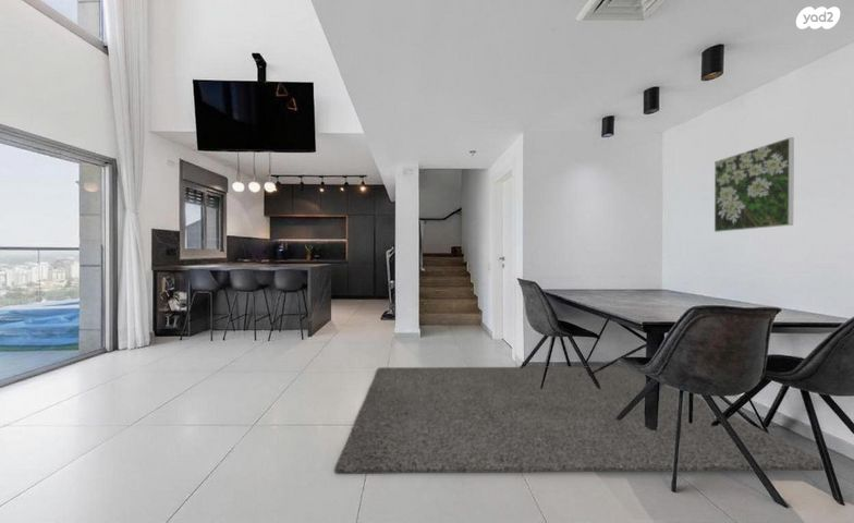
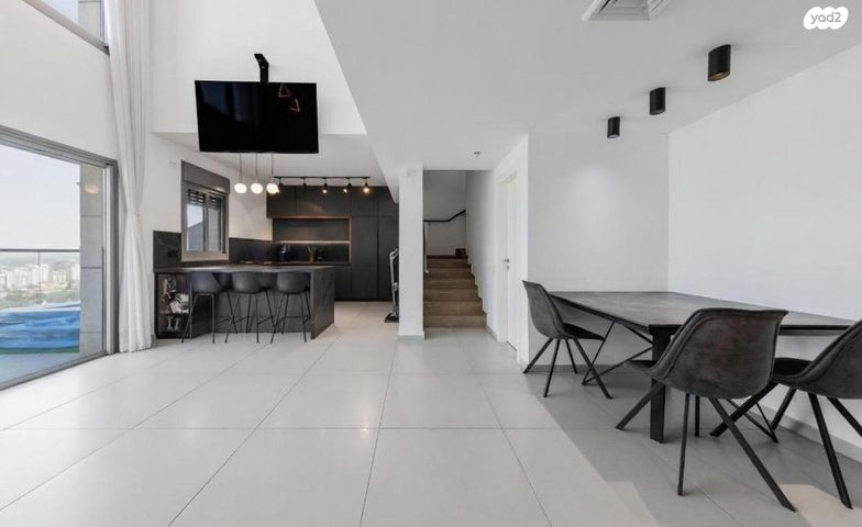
- rug [333,365,826,475]
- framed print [713,136,795,233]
